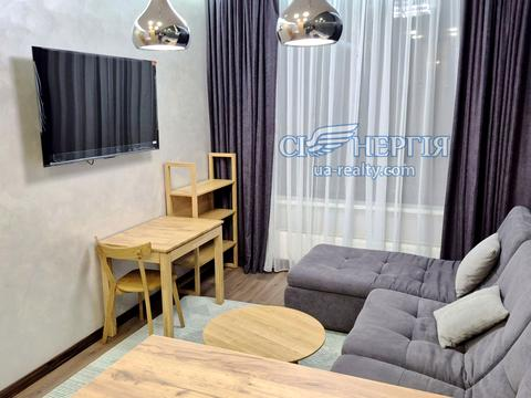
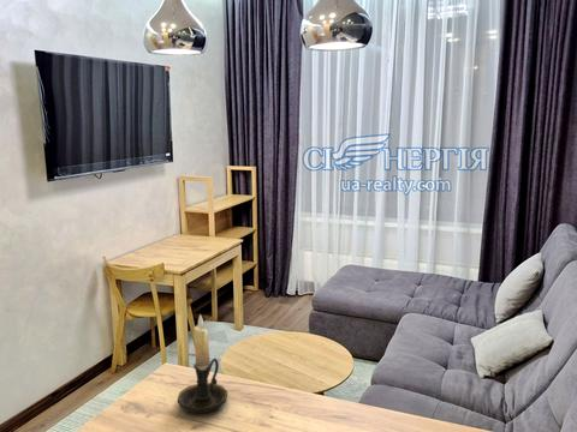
+ candle holder [177,313,228,414]
